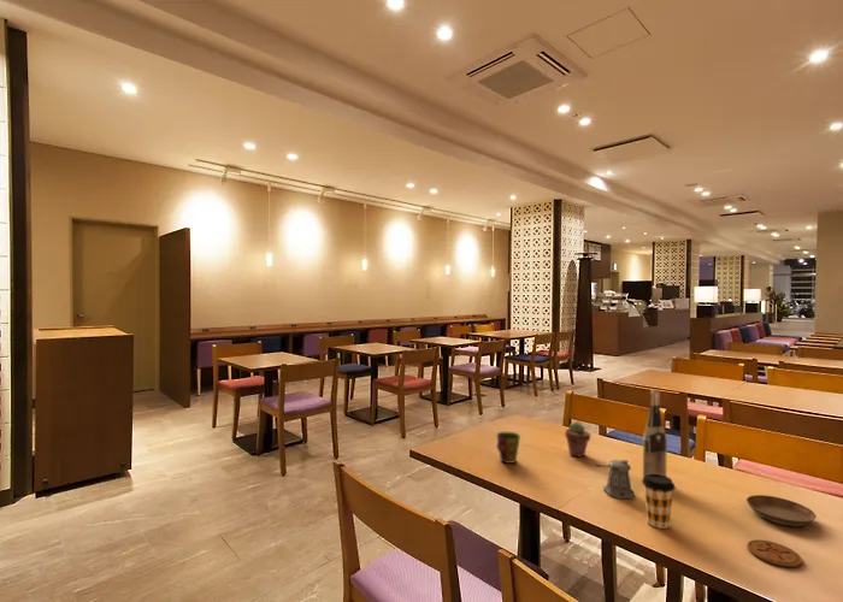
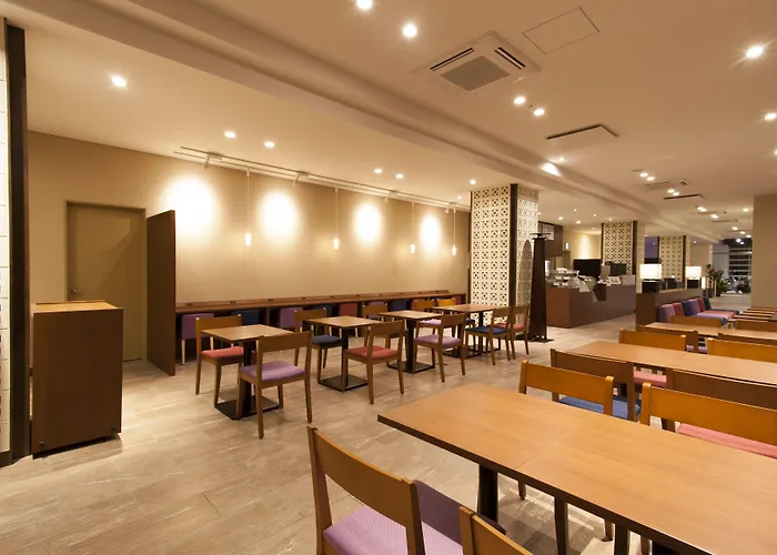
- coaster [745,538,803,568]
- saucer [745,494,818,527]
- pepper shaker [594,459,636,500]
- potted succulent [564,420,593,458]
- cup [495,431,521,465]
- wine bottle [642,389,668,479]
- coffee cup [641,473,677,530]
